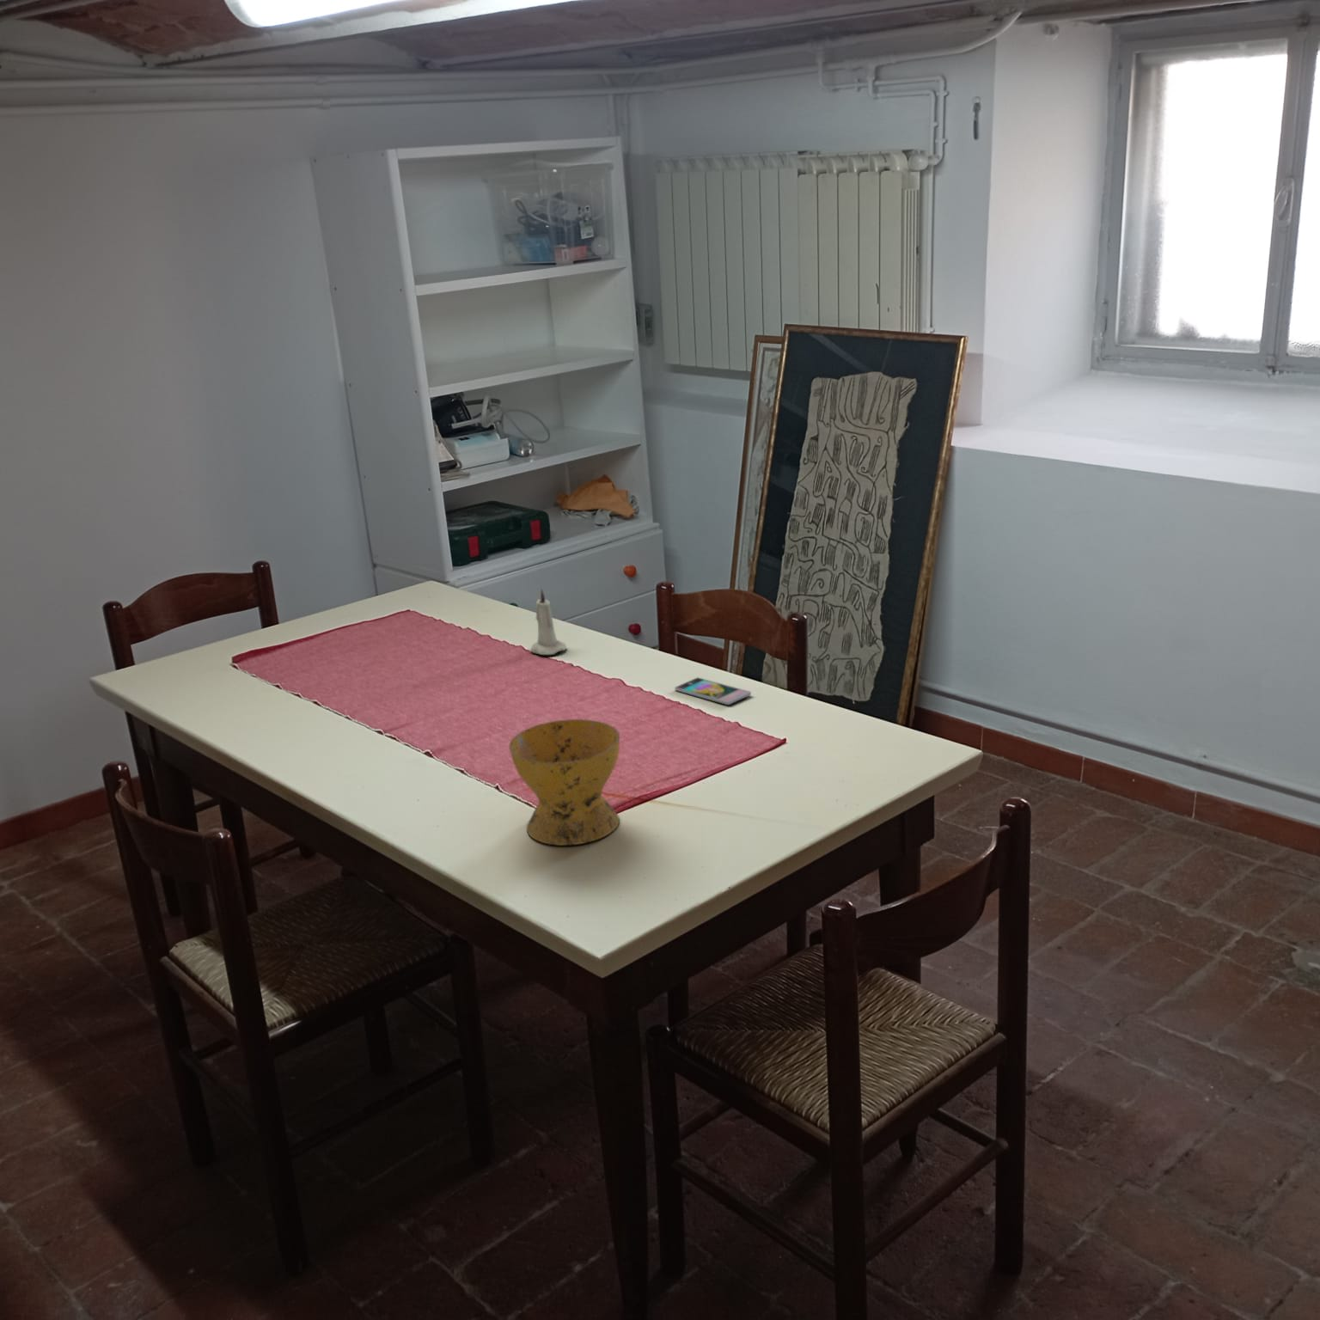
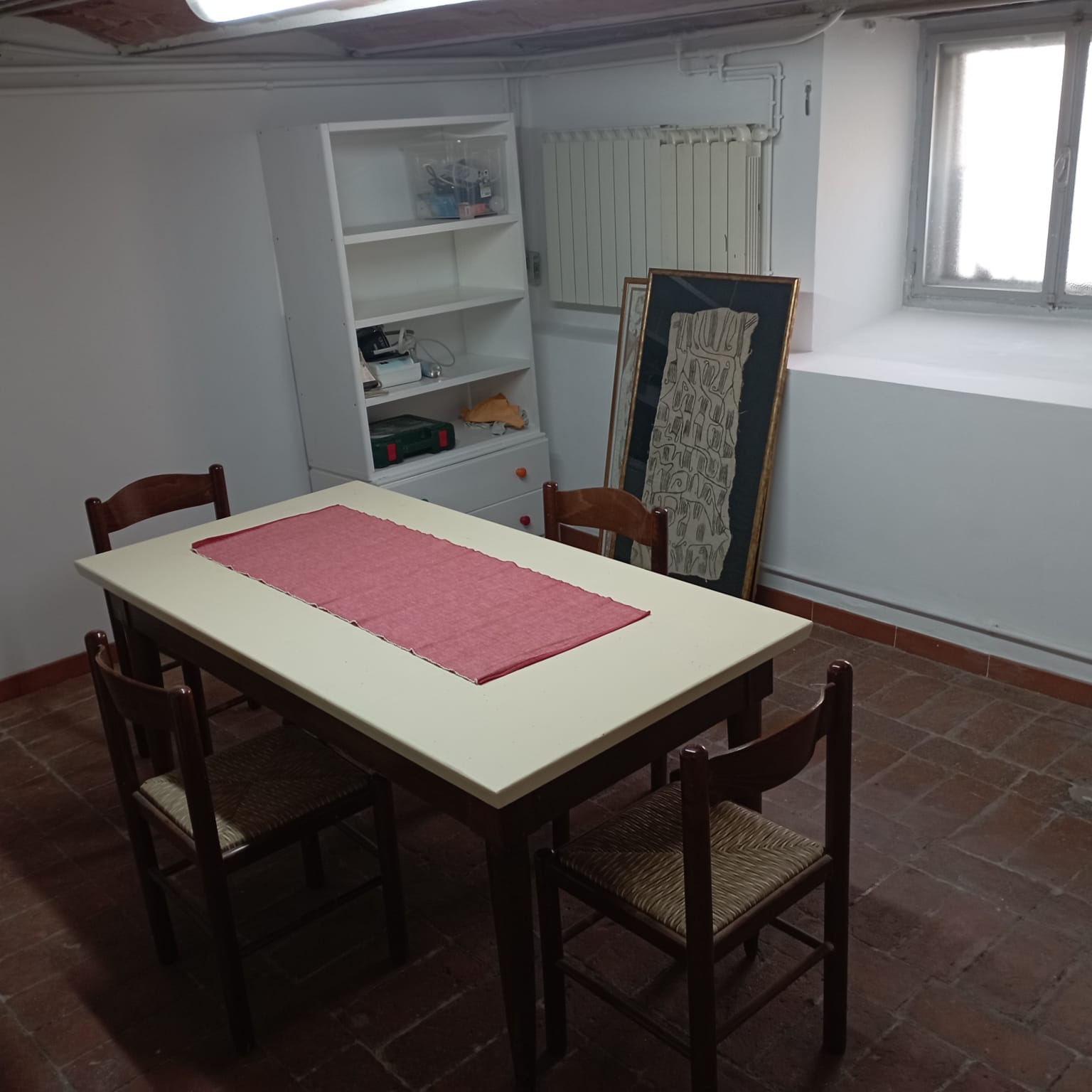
- candle [529,587,567,655]
- bowl [509,718,620,846]
- smartphone [673,677,752,706]
